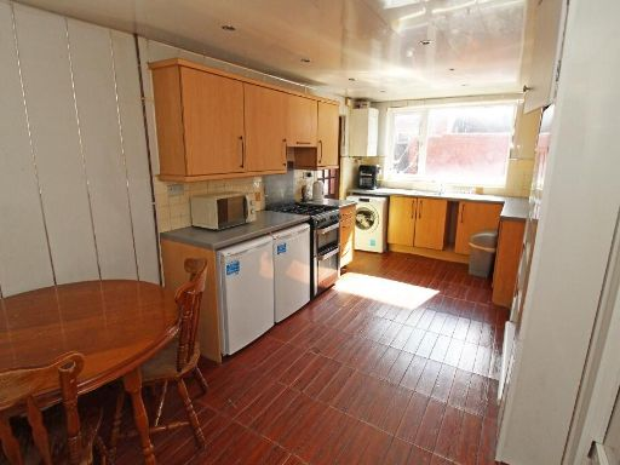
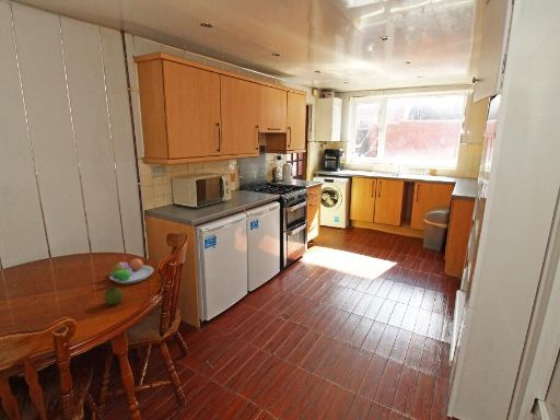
+ apple [103,287,124,306]
+ fruit bowl [108,257,154,284]
